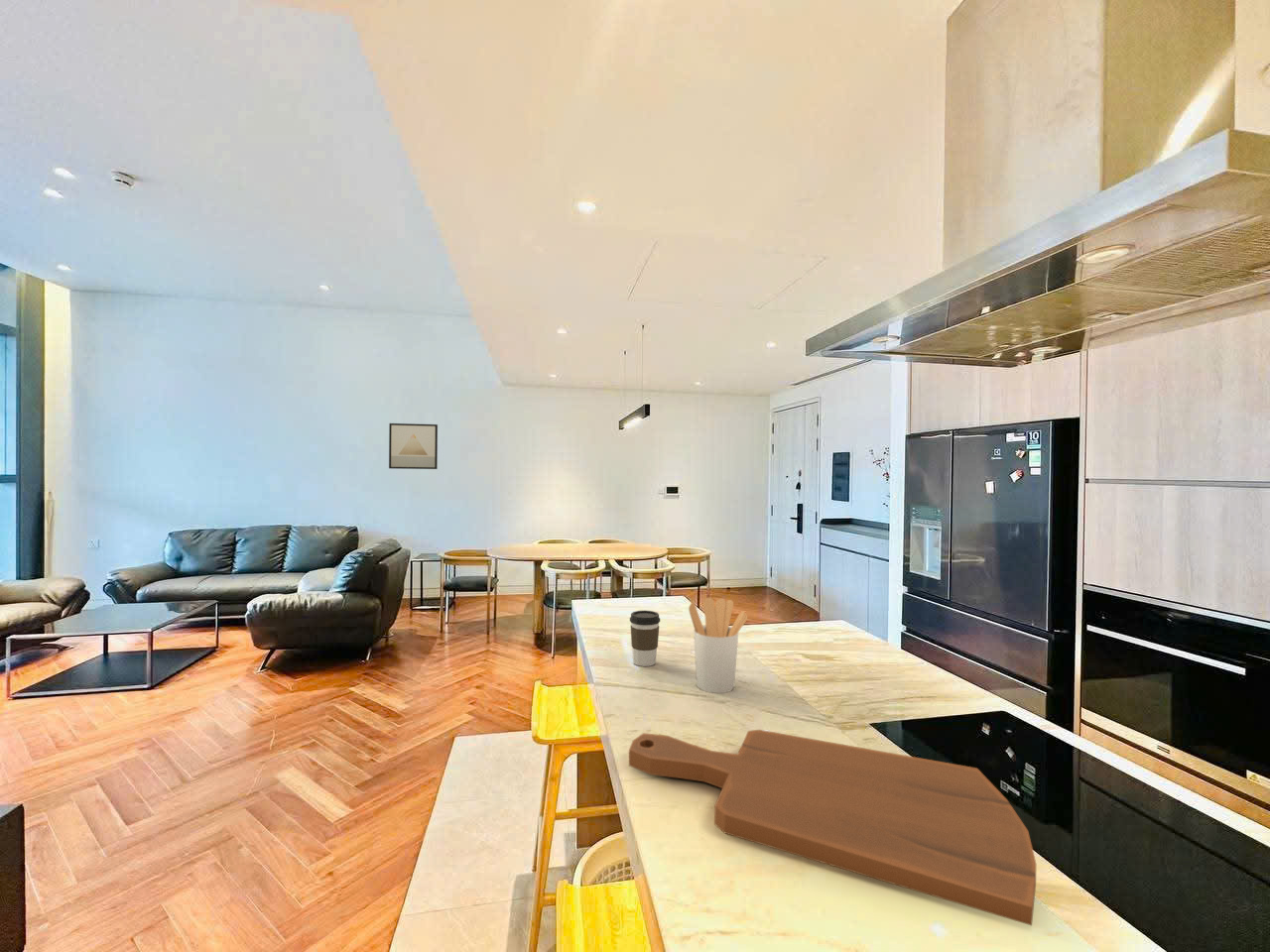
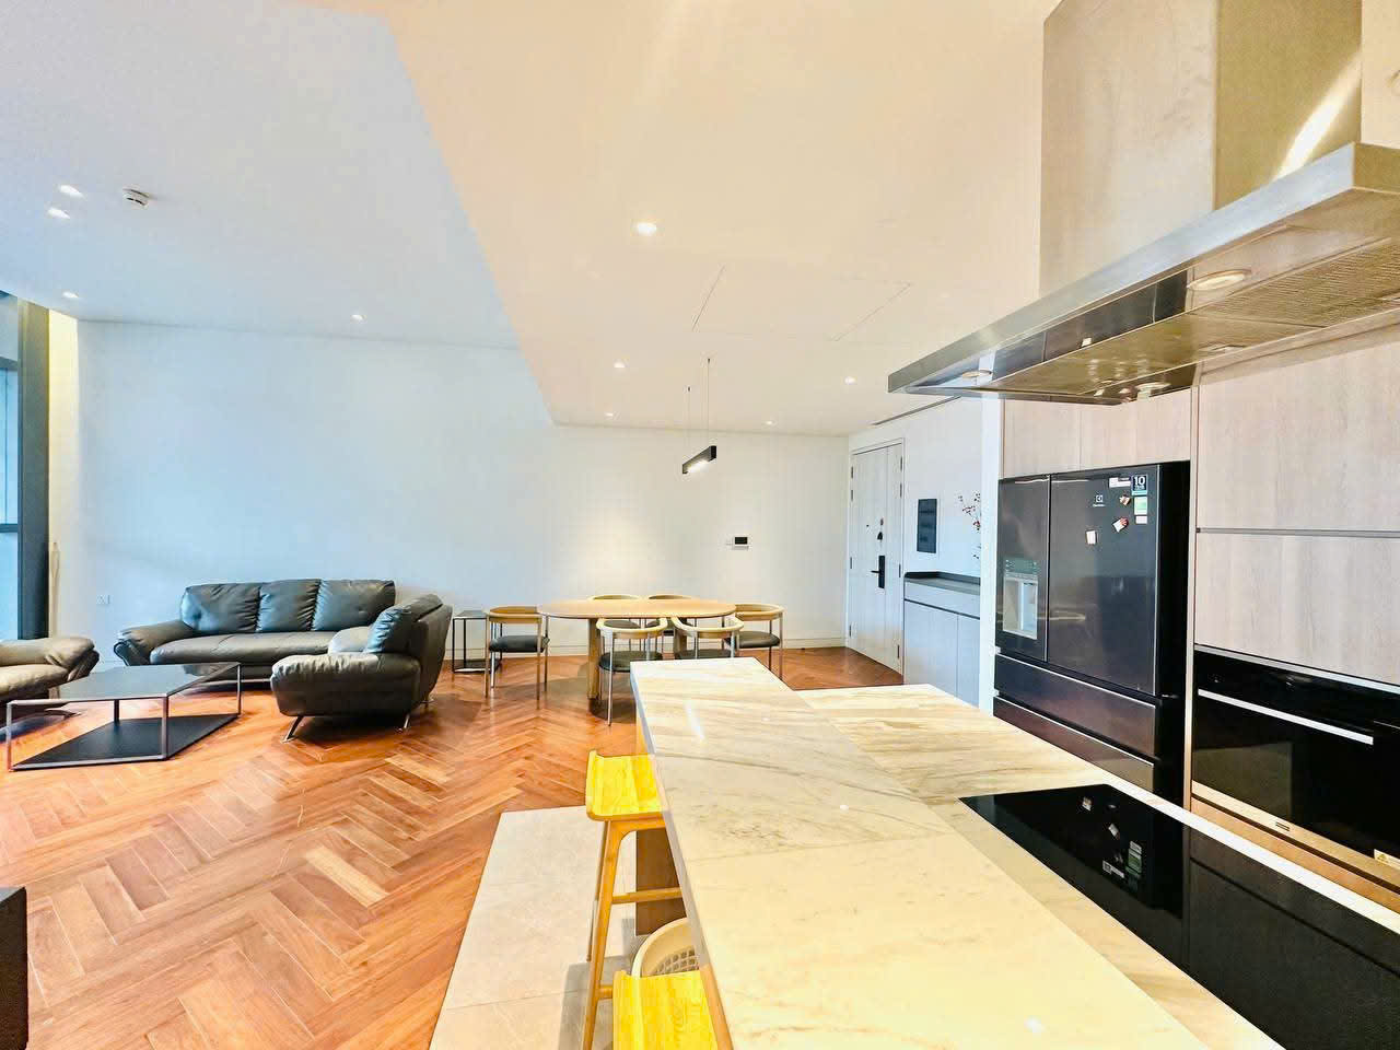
- utensil holder [688,597,749,694]
- cutting board [628,729,1037,926]
- wall art [388,422,439,470]
- coffee cup [629,610,661,667]
